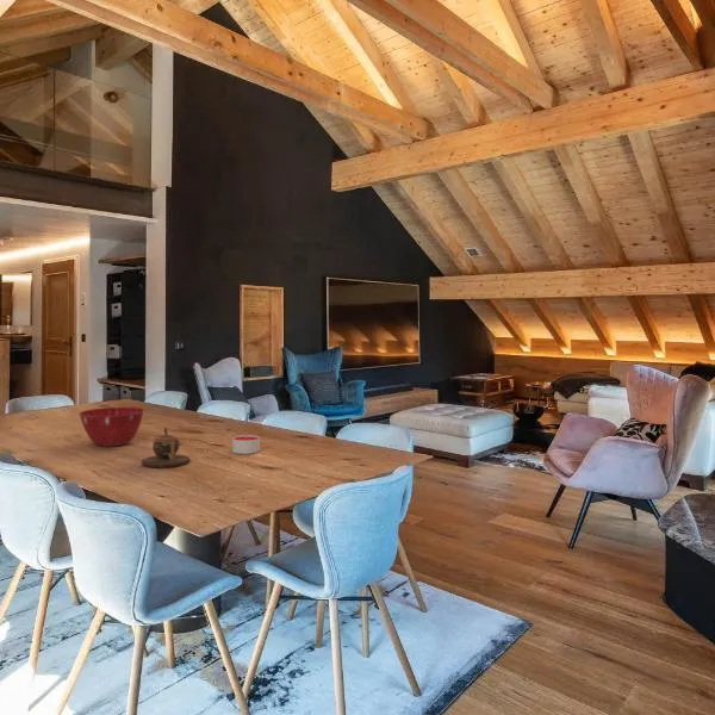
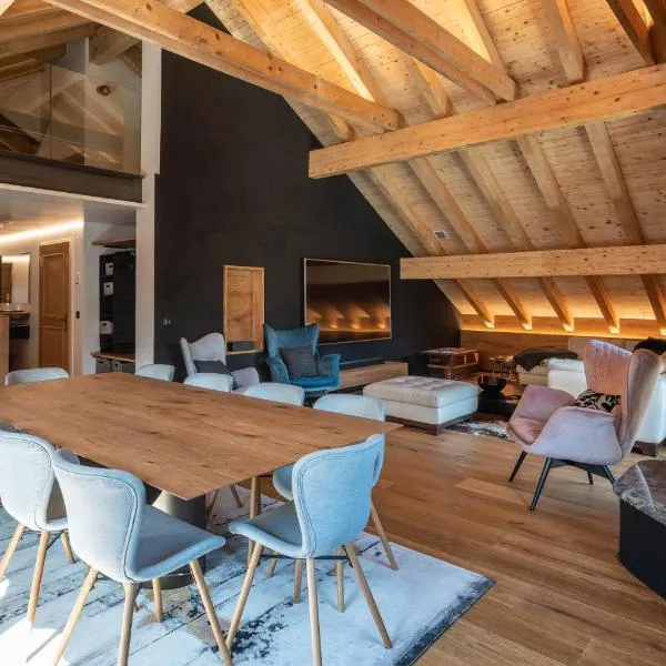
- teapot [141,427,191,468]
- candle [231,434,261,455]
- mixing bowl [77,406,145,448]
